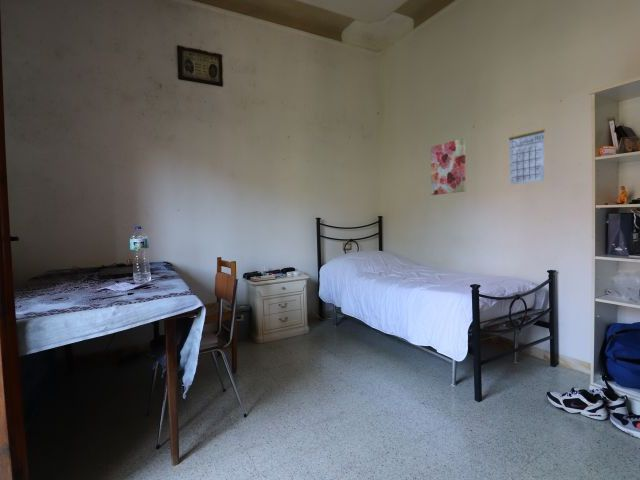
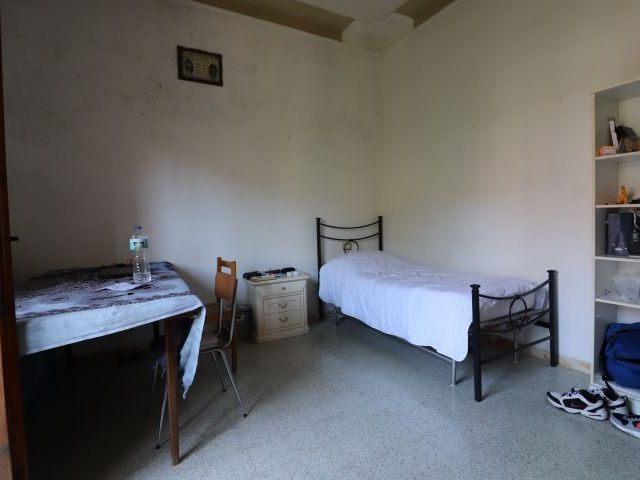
- wall art [430,137,467,196]
- calendar [508,122,546,186]
